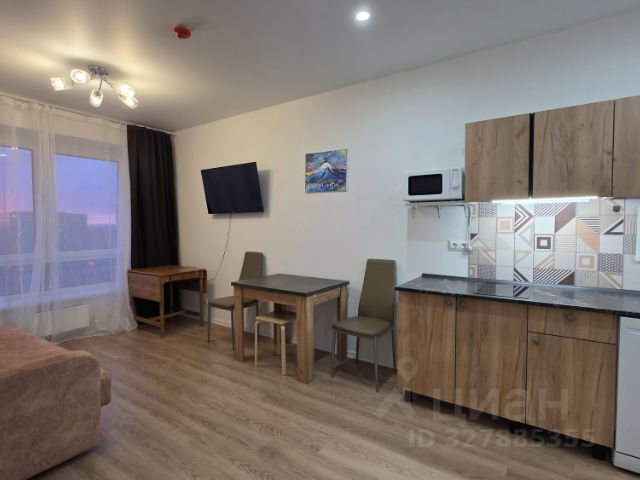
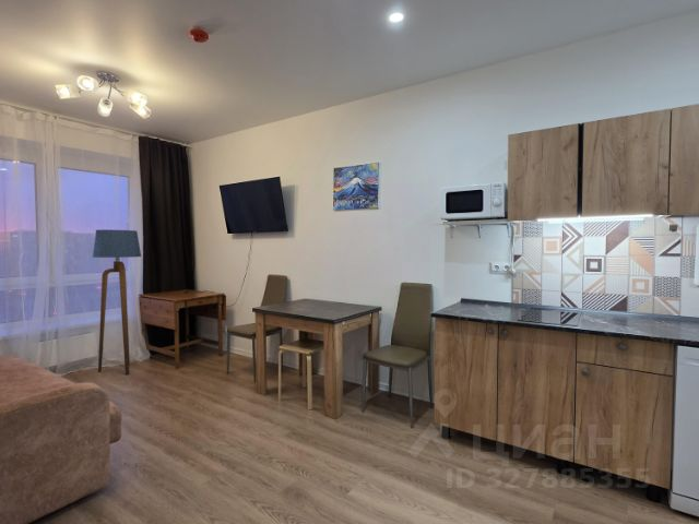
+ floor lamp [92,228,142,376]
